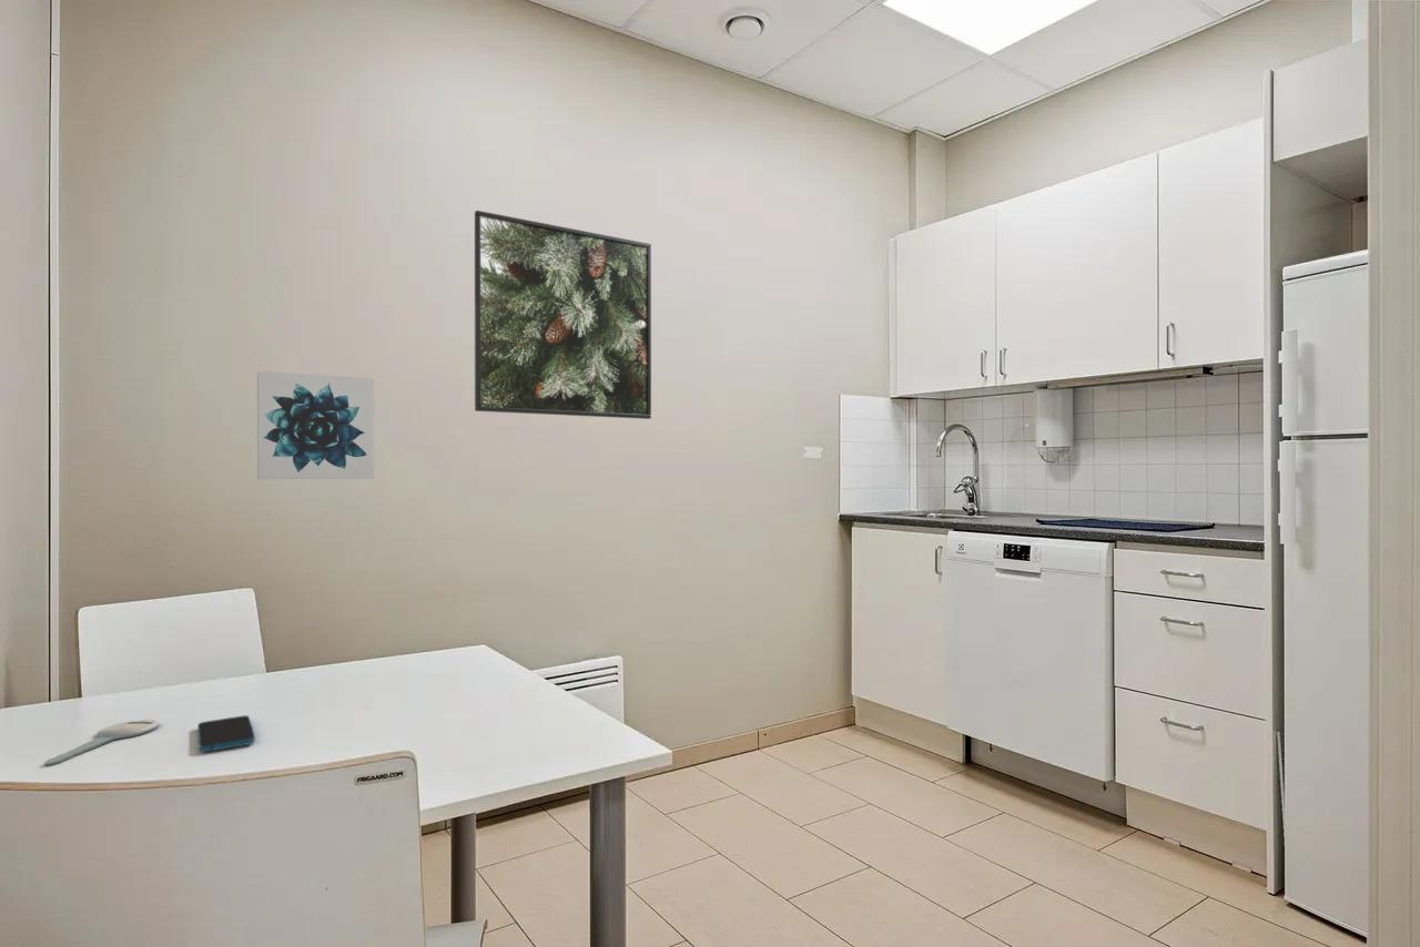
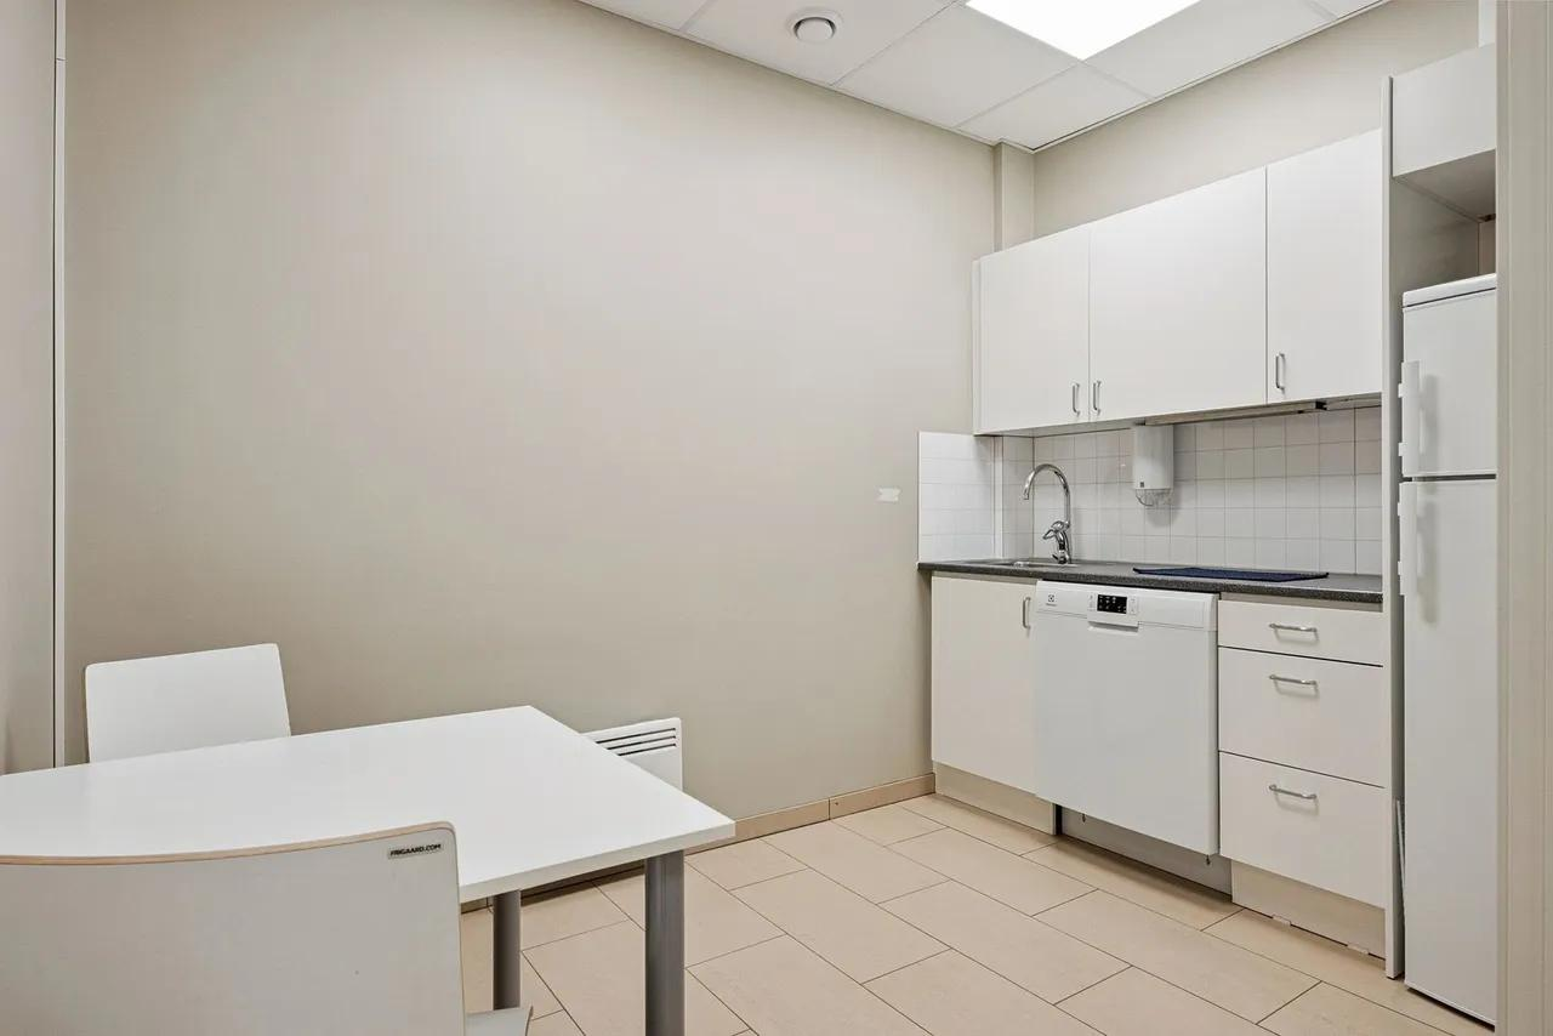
- wall art [256,370,375,480]
- smartphone [197,714,256,753]
- key [43,719,160,767]
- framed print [474,210,652,420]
